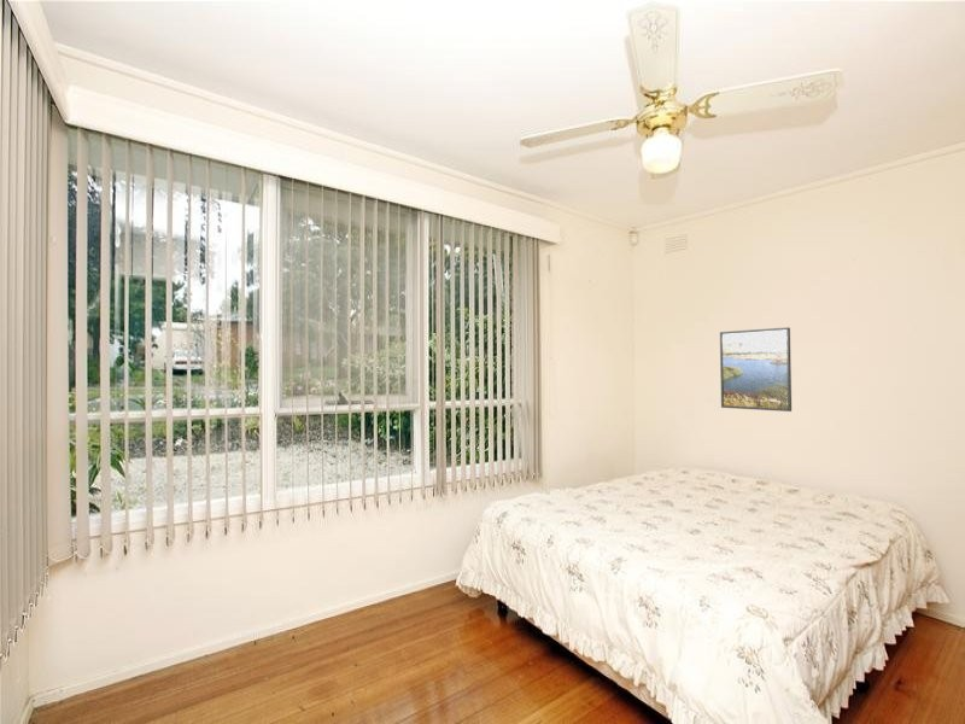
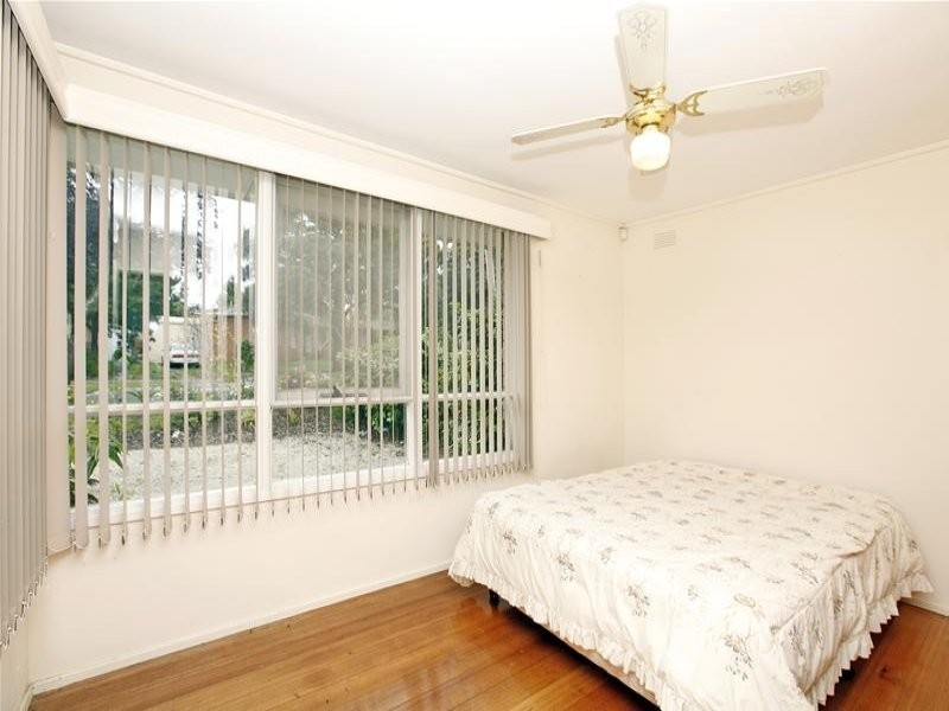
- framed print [719,326,793,413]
